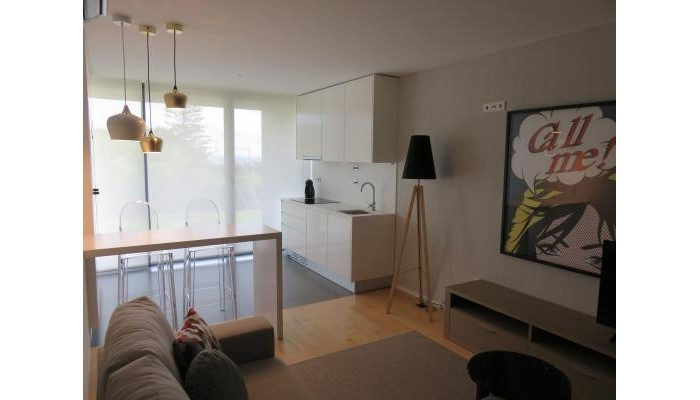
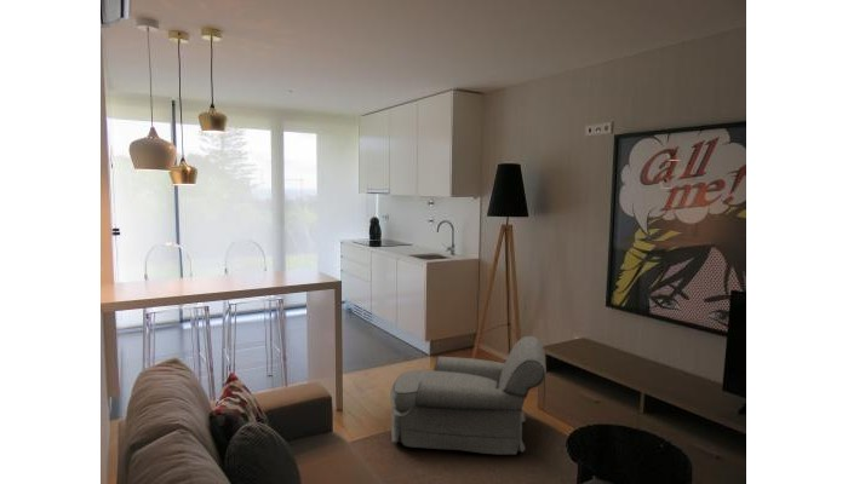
+ armchair [389,335,548,455]
